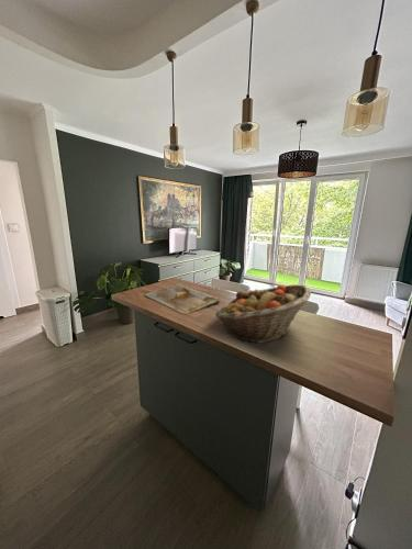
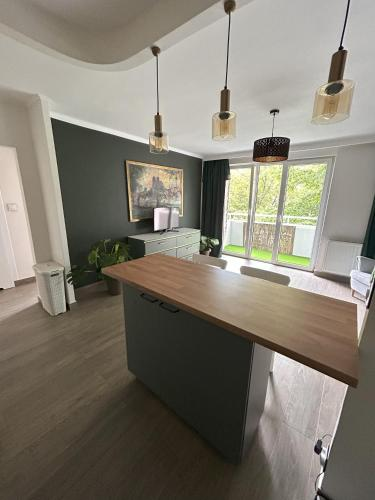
- fruit basket [214,283,312,344]
- cutting board [144,283,221,315]
